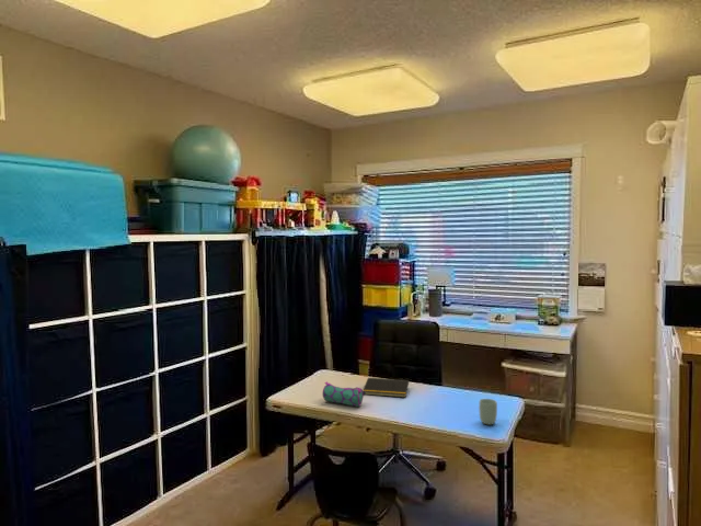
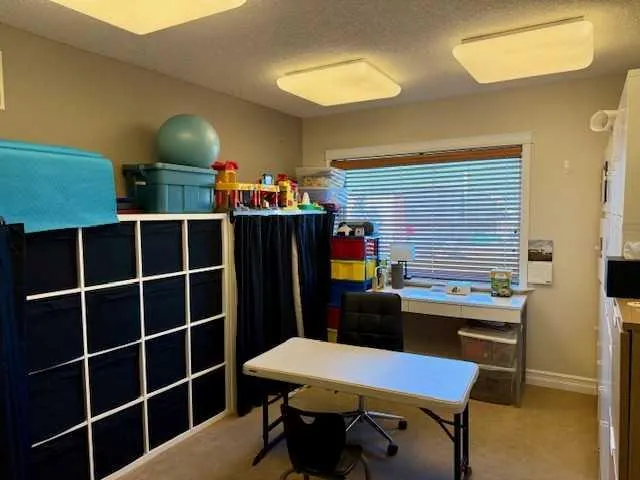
- cup [478,398,498,425]
- pencil case [321,380,366,408]
- notepad [363,377,410,398]
